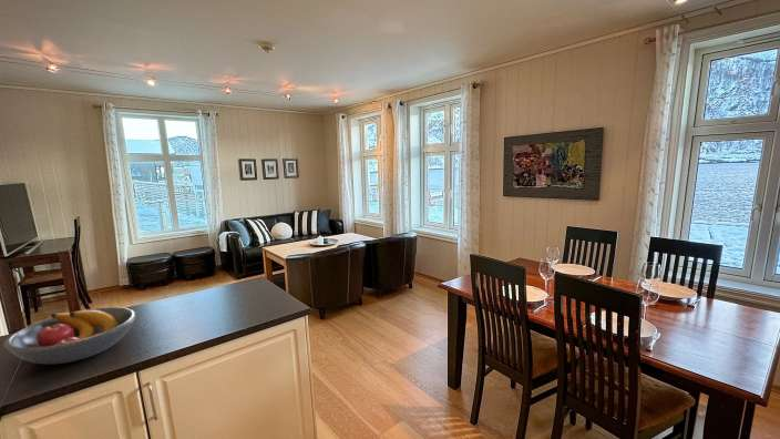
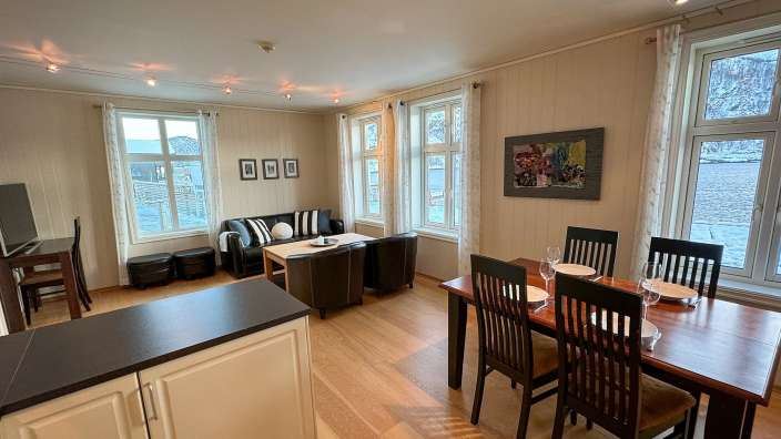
- fruit bowl [3,306,137,365]
